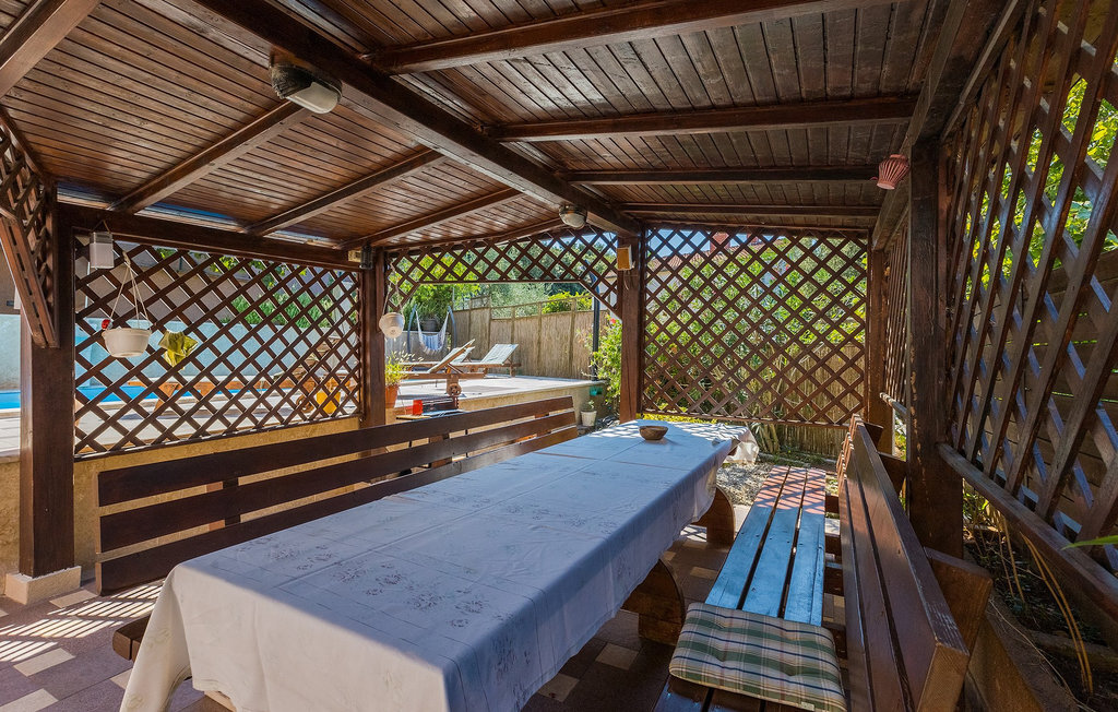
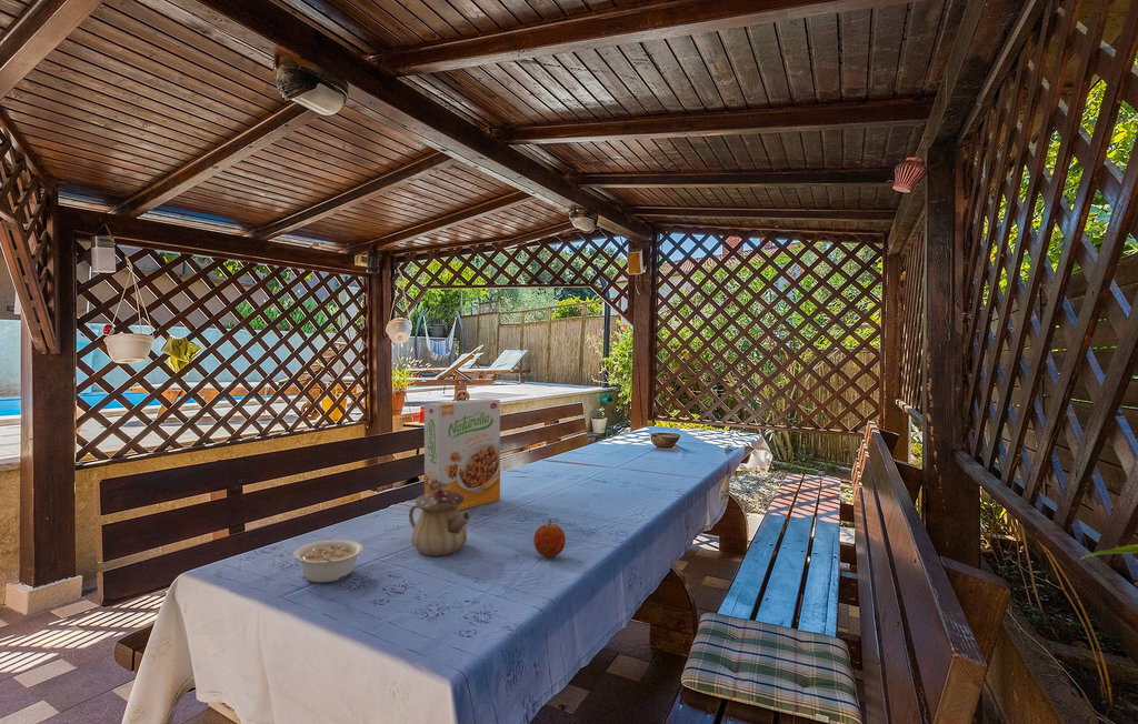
+ teapot [408,482,472,557]
+ legume [292,539,363,584]
+ cereal box [423,398,501,512]
+ fruit [532,519,567,559]
